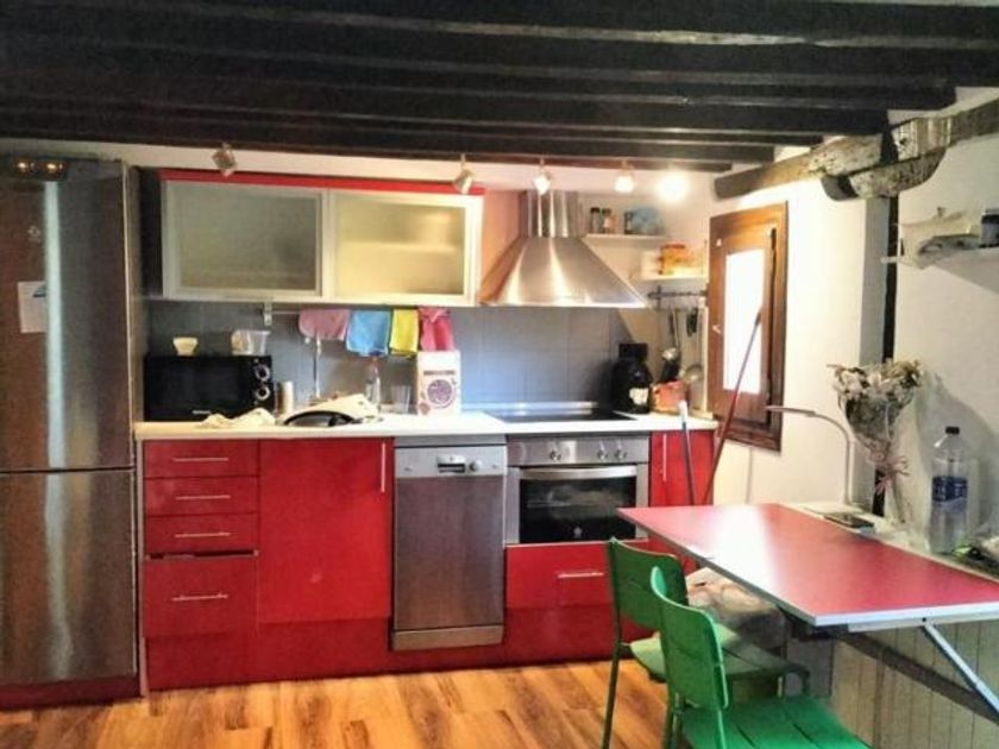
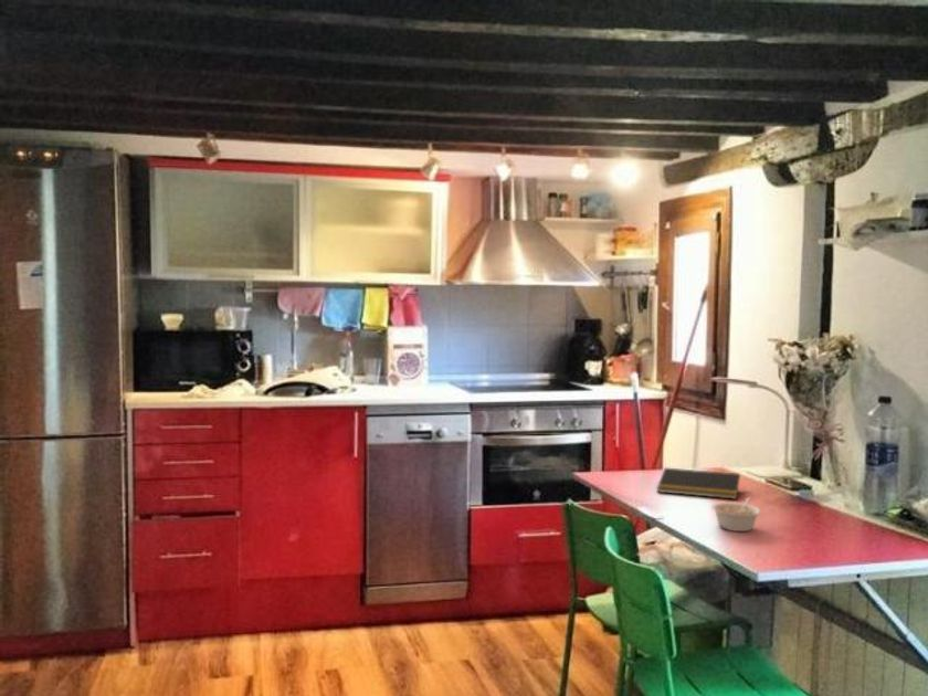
+ legume [710,497,762,532]
+ notepad [656,466,741,500]
